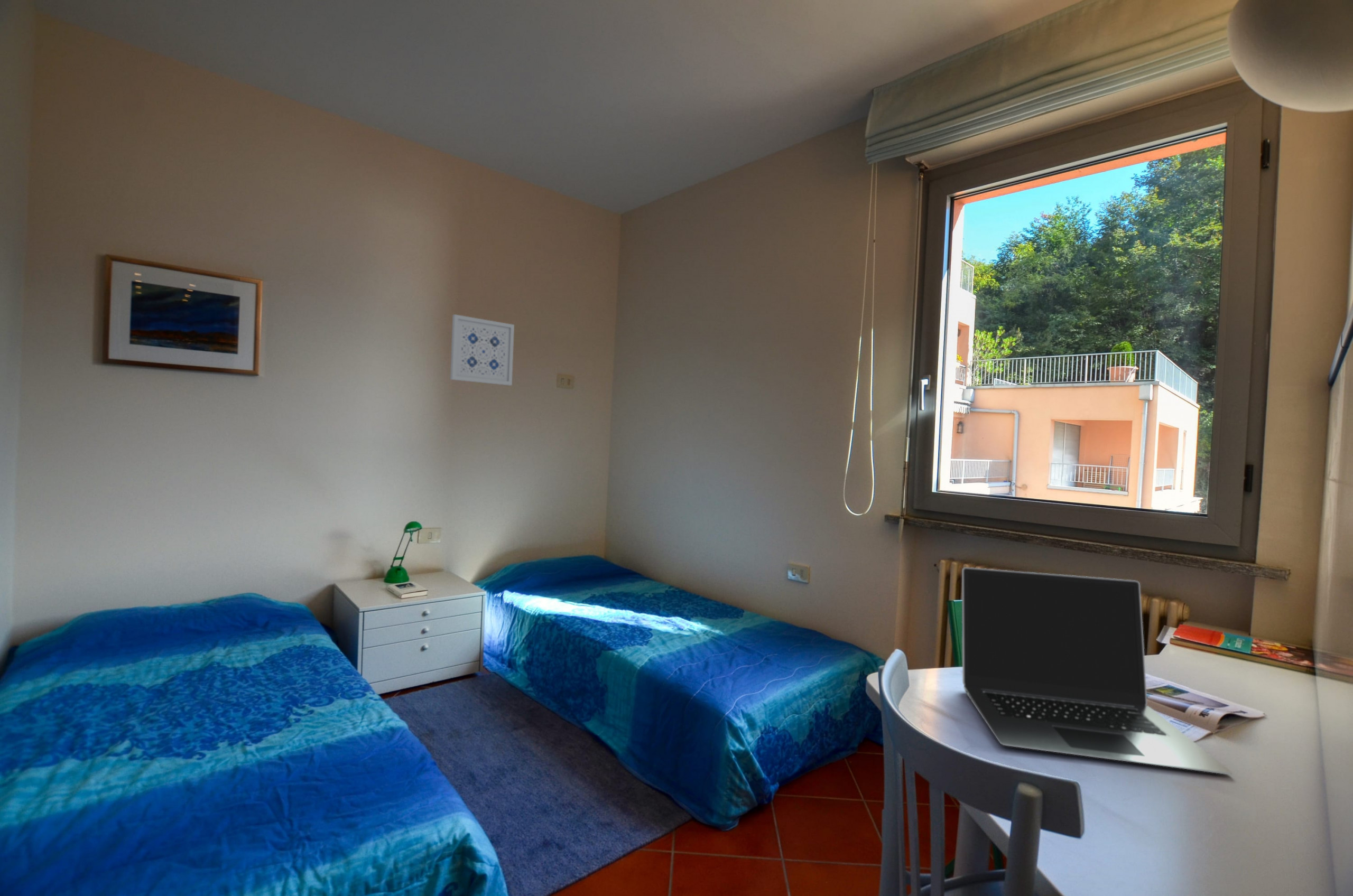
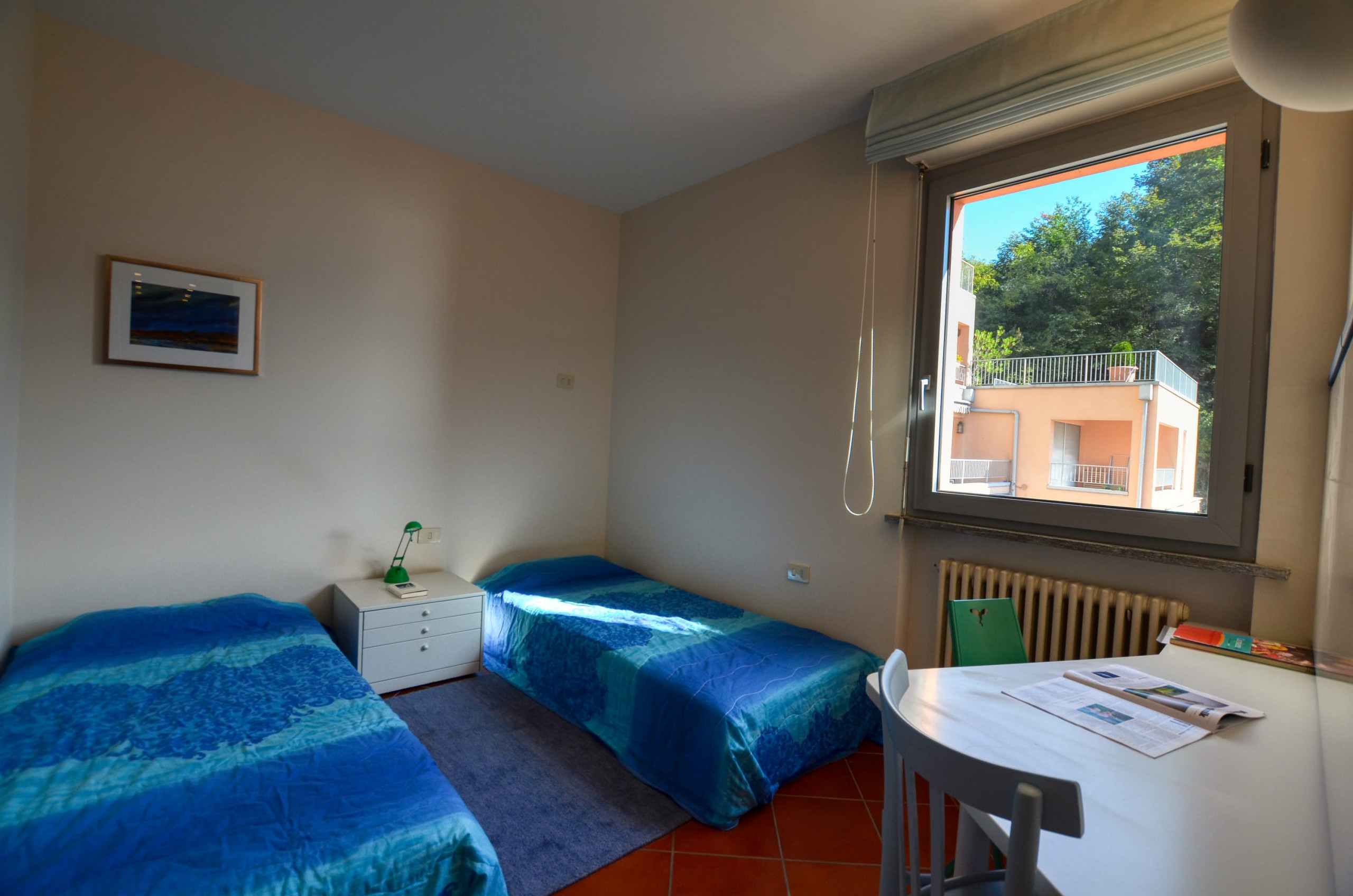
- laptop [961,567,1232,776]
- wall art [450,314,515,386]
